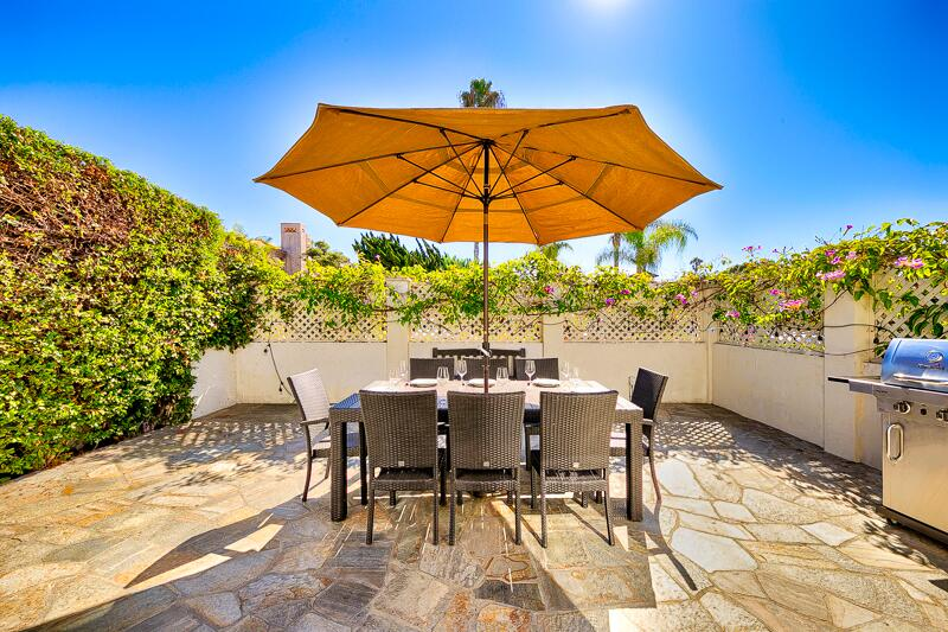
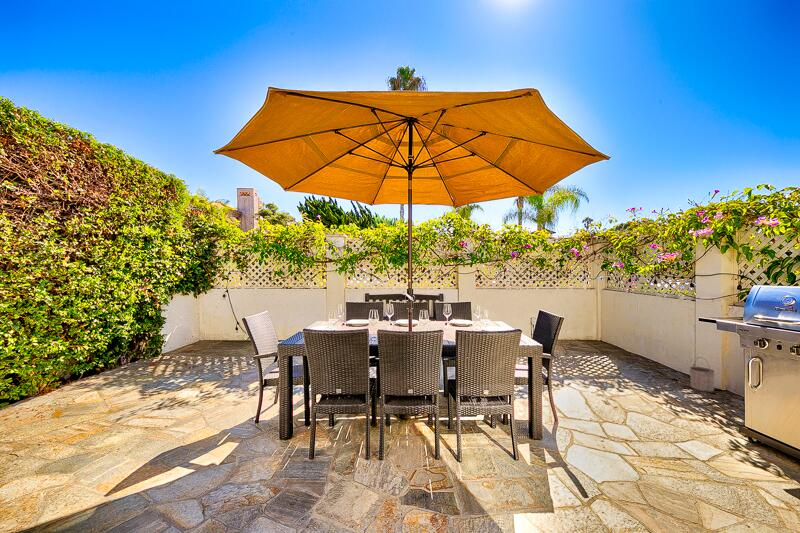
+ bucket [688,356,716,393]
